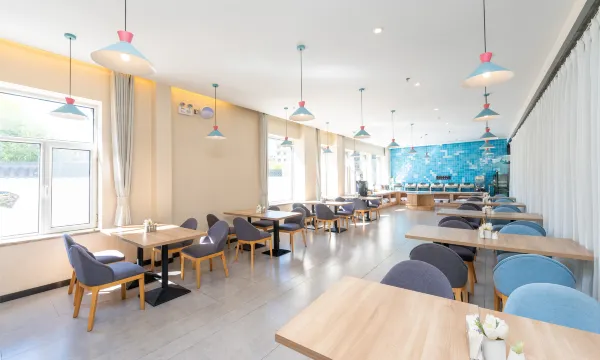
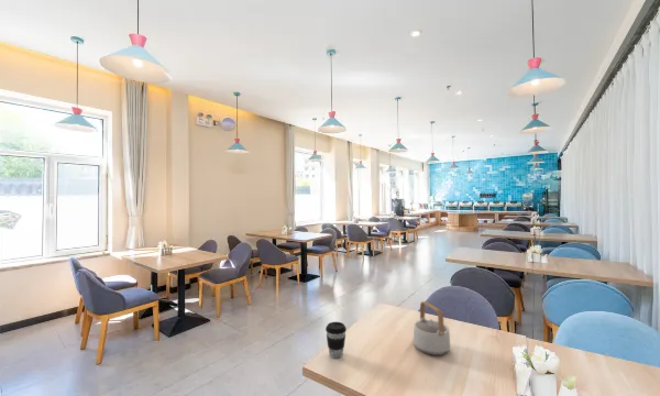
+ teapot [413,300,451,356]
+ coffee cup [324,321,348,359]
